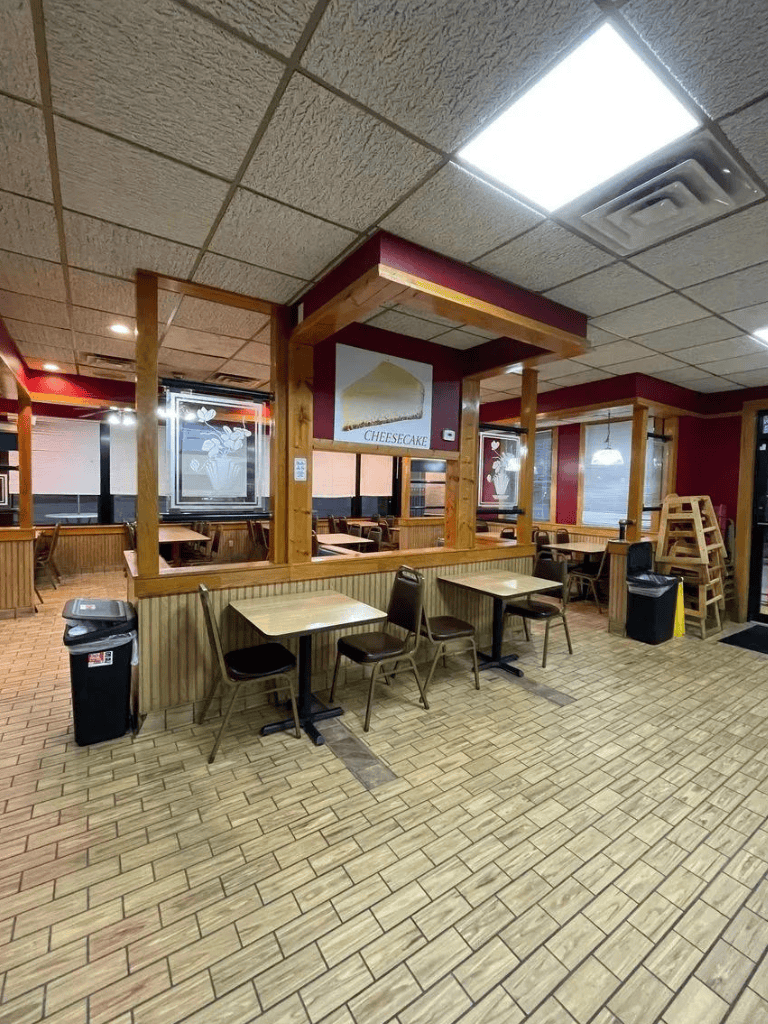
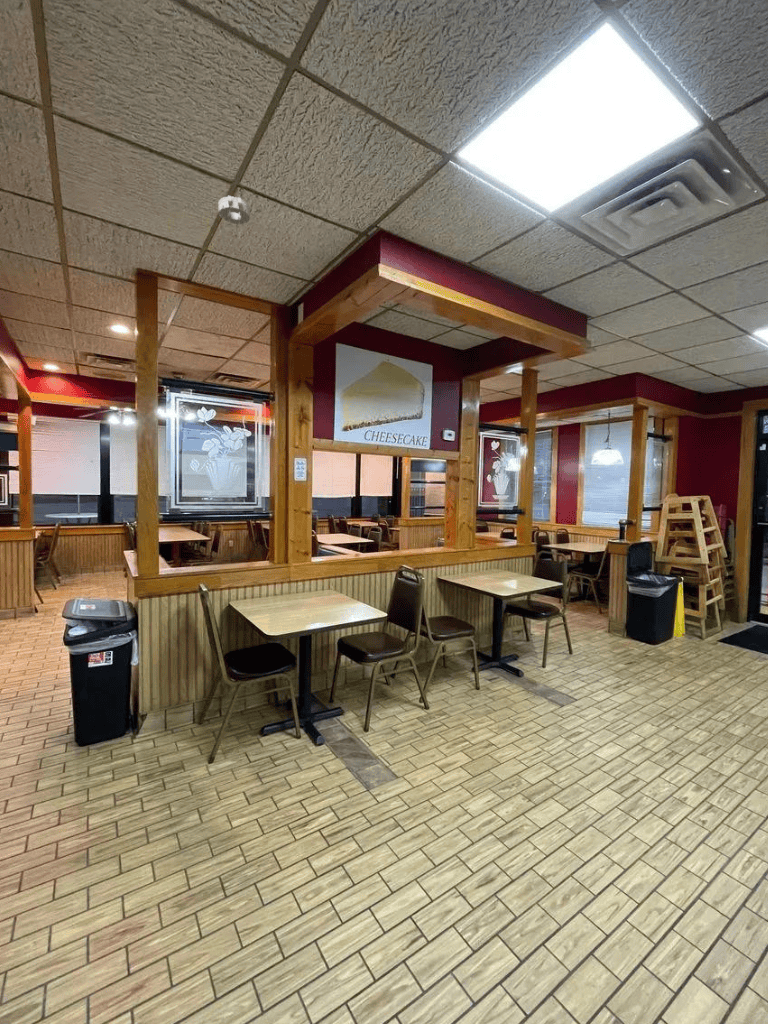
+ smoke detector [218,195,251,225]
